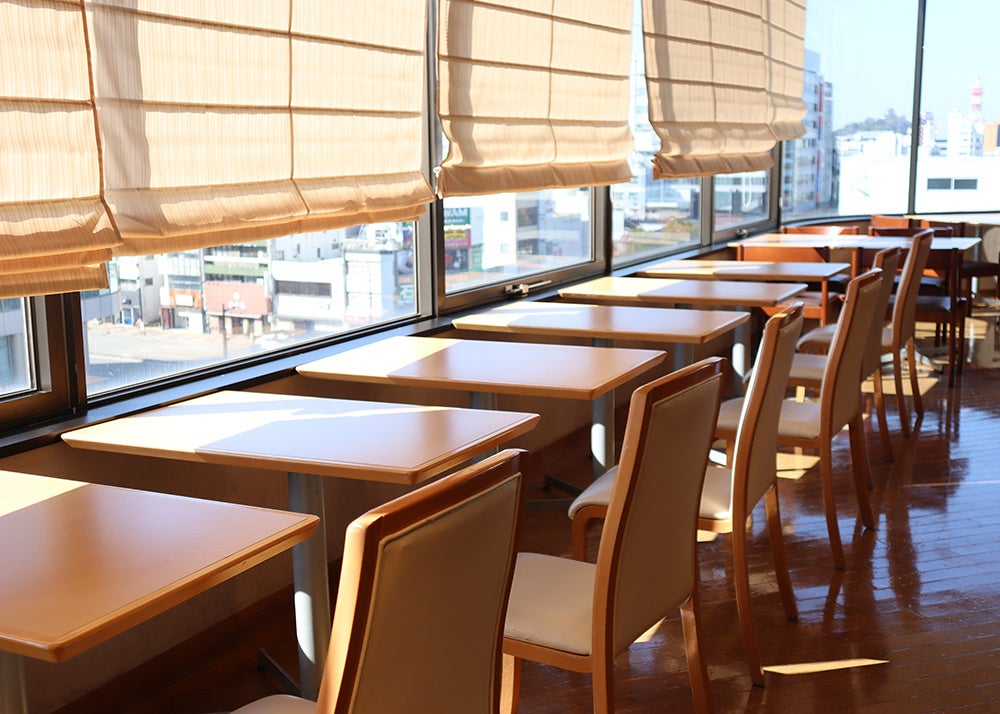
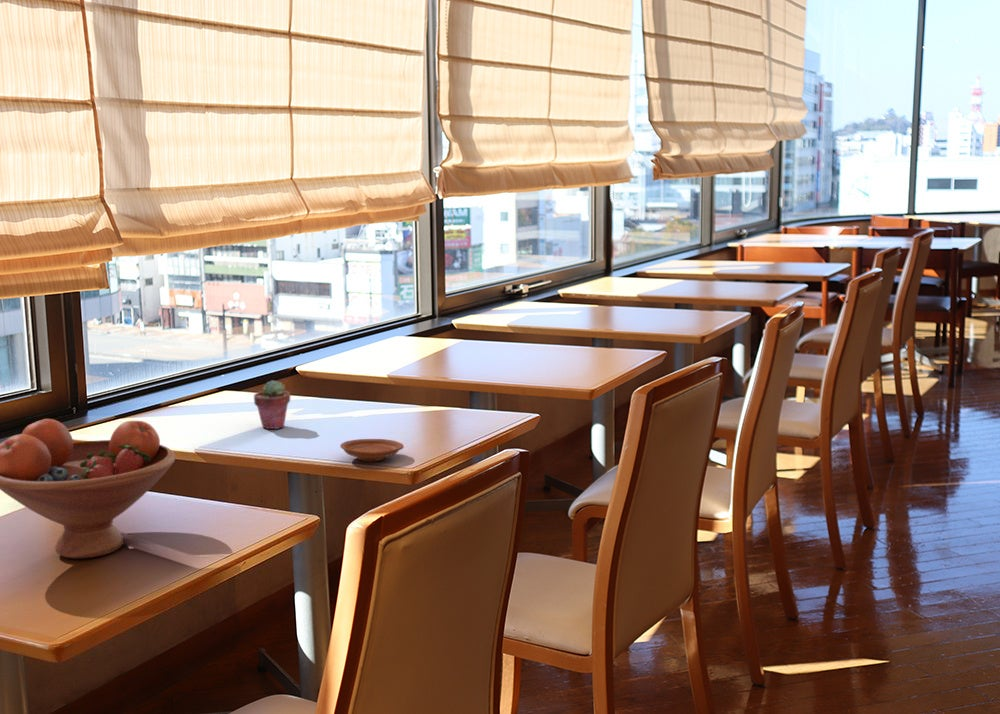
+ plate [339,438,405,463]
+ fruit bowl [0,418,176,560]
+ potted succulent [253,379,291,430]
